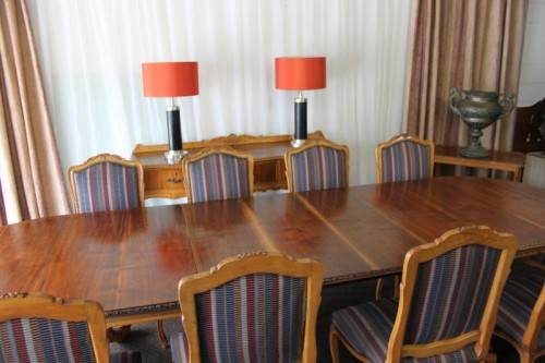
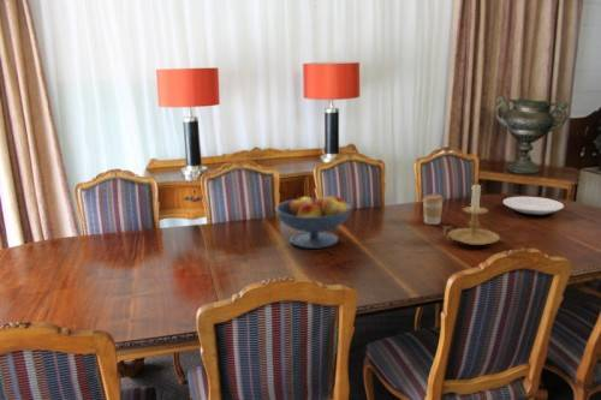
+ candle holder [442,181,501,246]
+ coffee cup [422,192,445,226]
+ plate [502,196,565,217]
+ fruit bowl [274,193,353,250]
